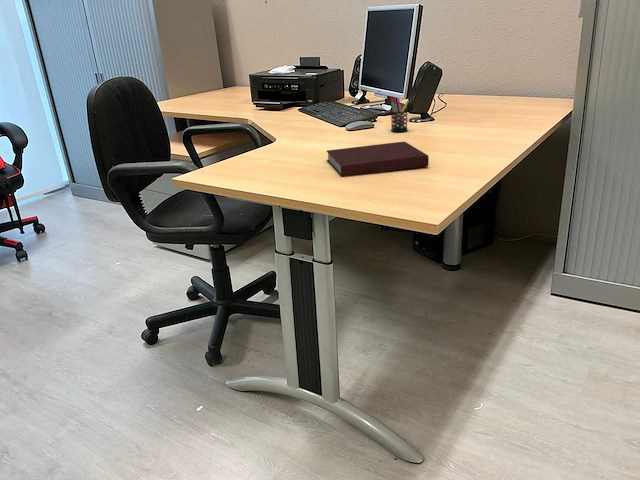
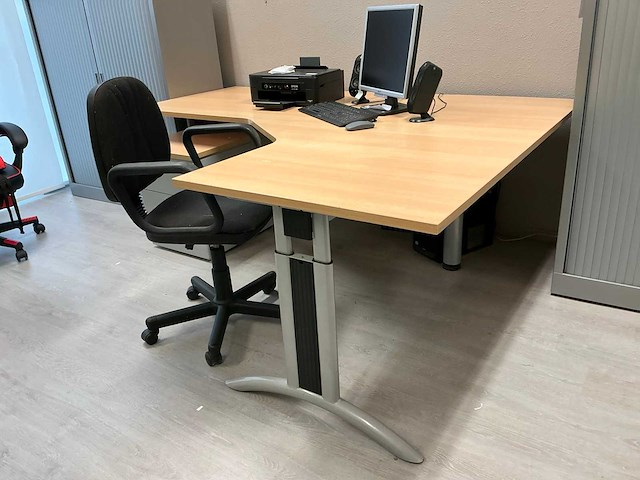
- pen holder [390,95,410,133]
- notebook [326,140,430,178]
